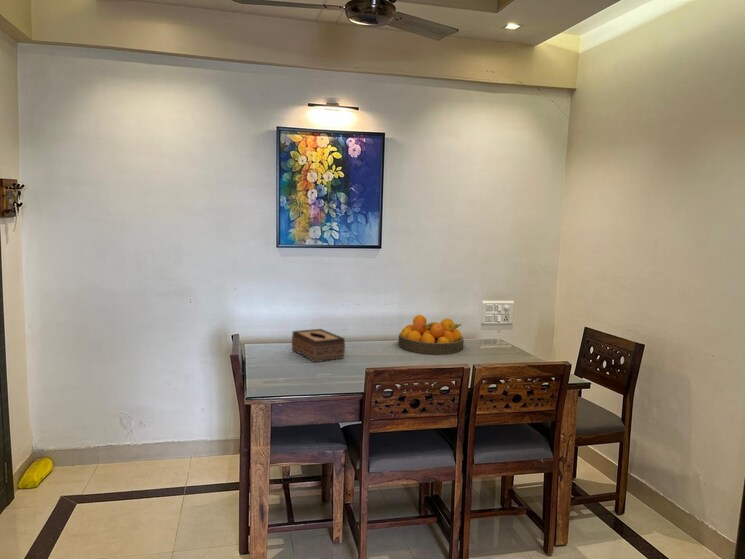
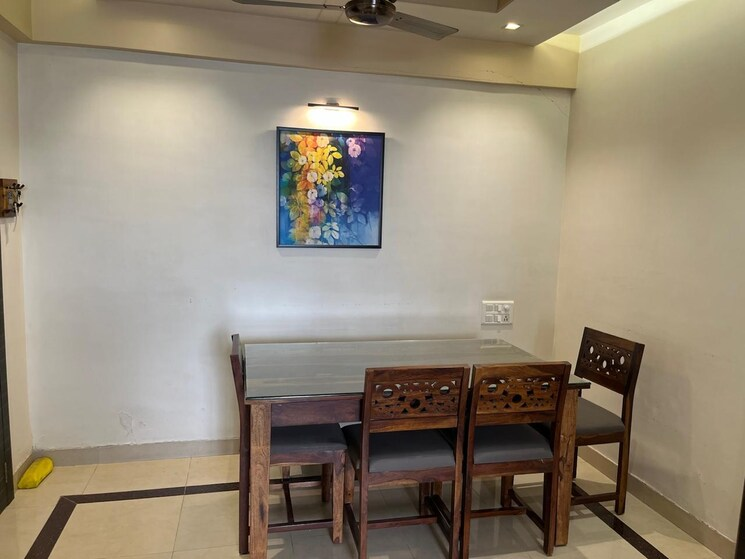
- tissue box [291,328,346,363]
- fruit bowl [397,314,465,355]
